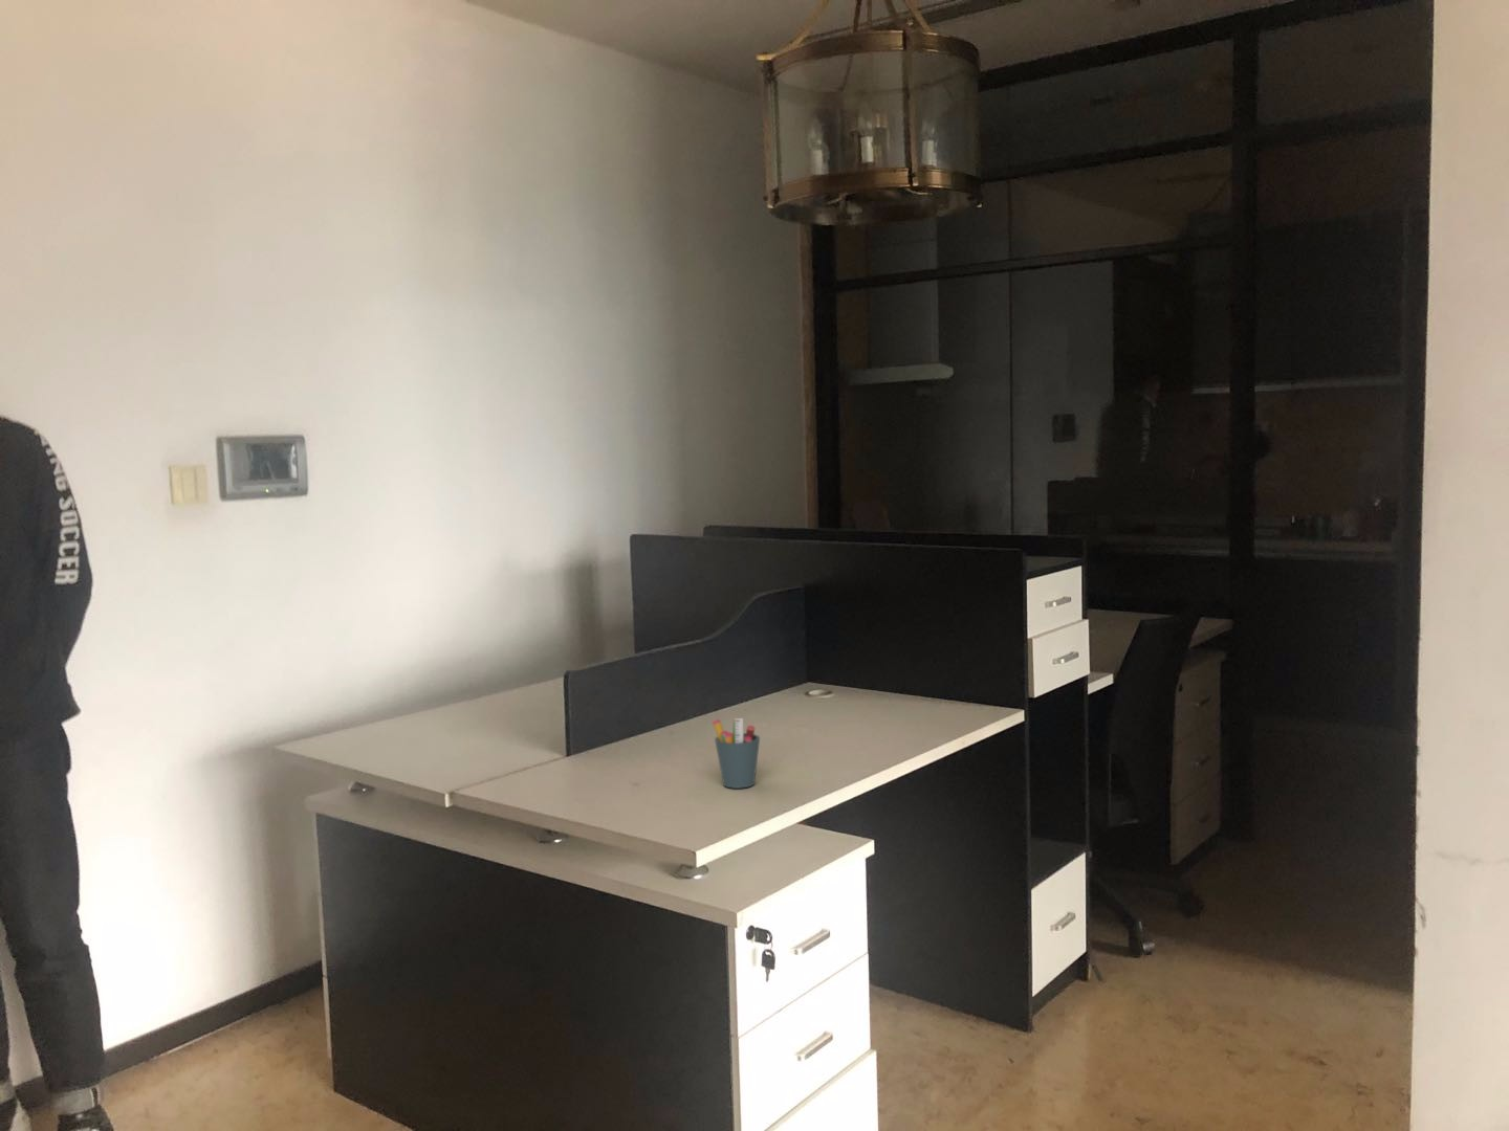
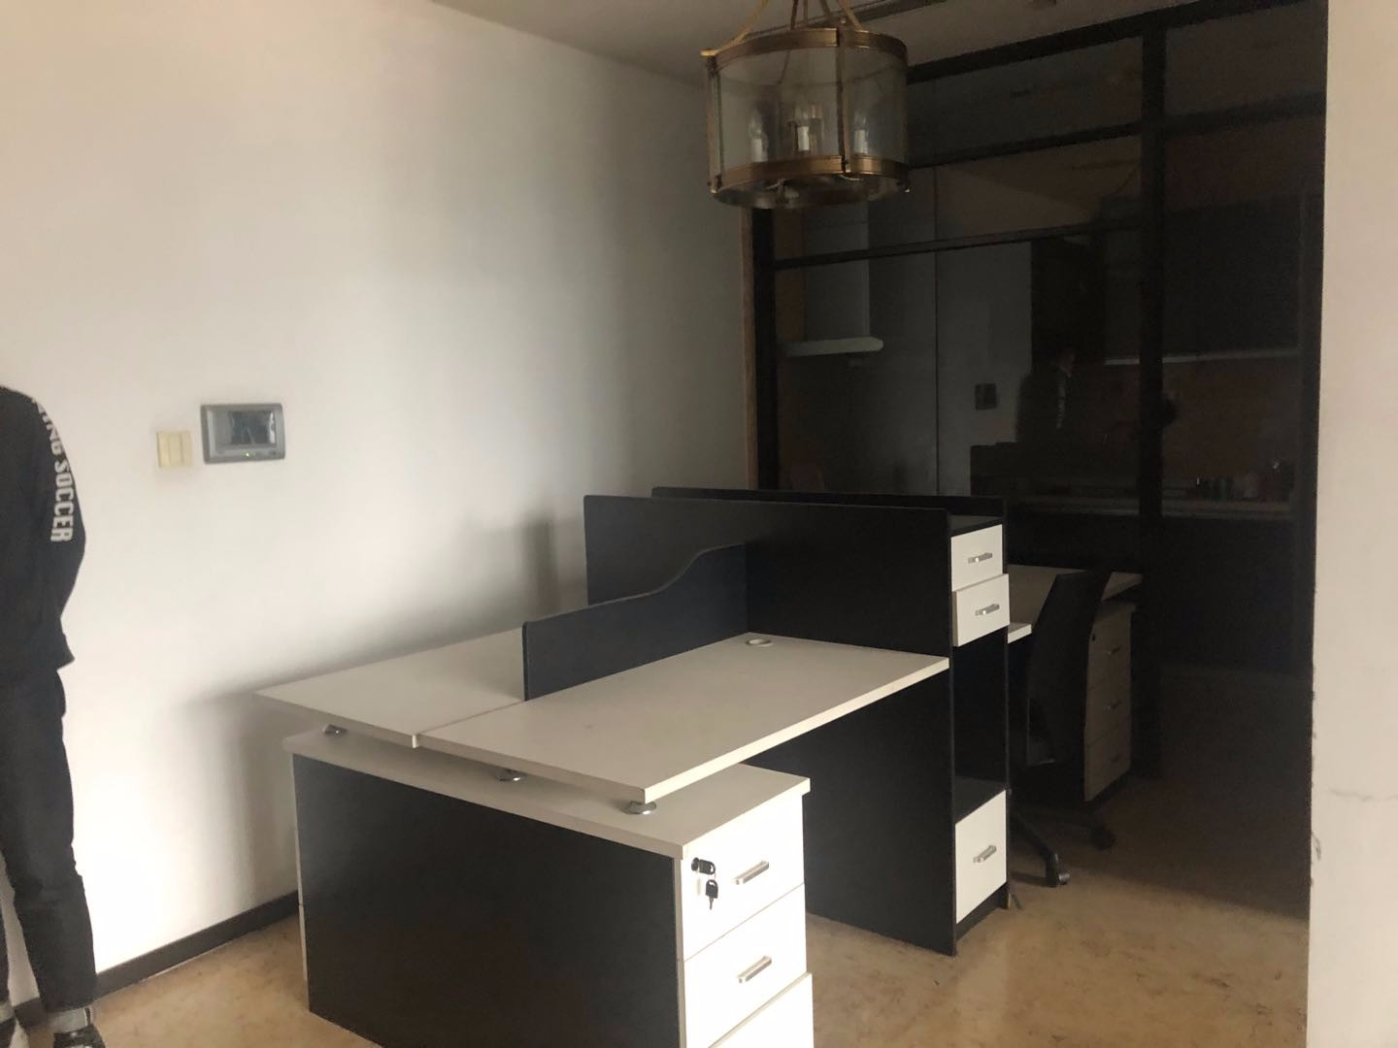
- pen holder [712,718,760,790]
